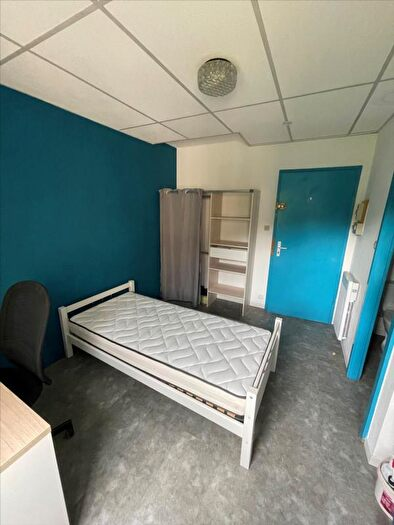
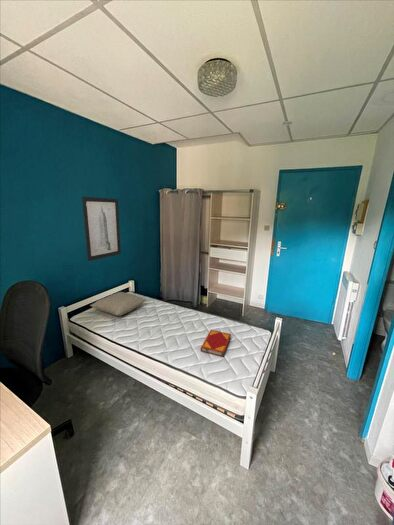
+ pillow [89,291,147,317]
+ hardback book [200,329,232,358]
+ wall art [81,196,122,262]
